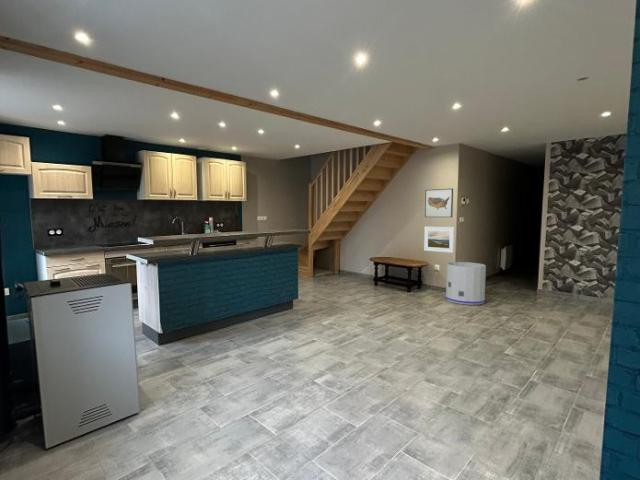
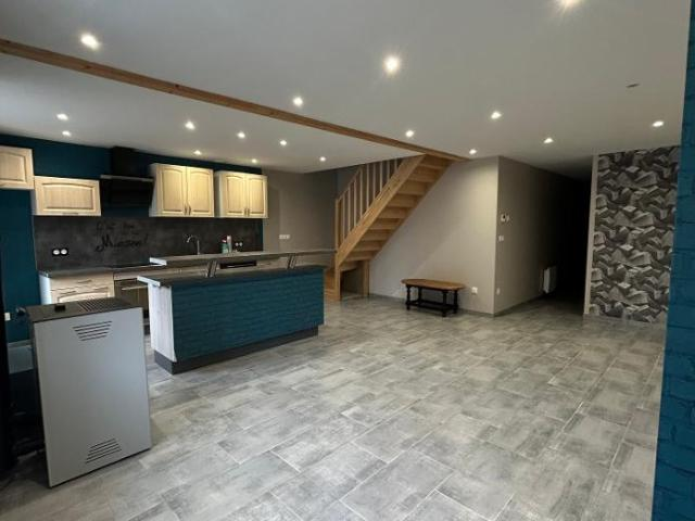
- wall art [424,188,454,218]
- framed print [423,225,455,254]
- trash can [444,261,487,306]
